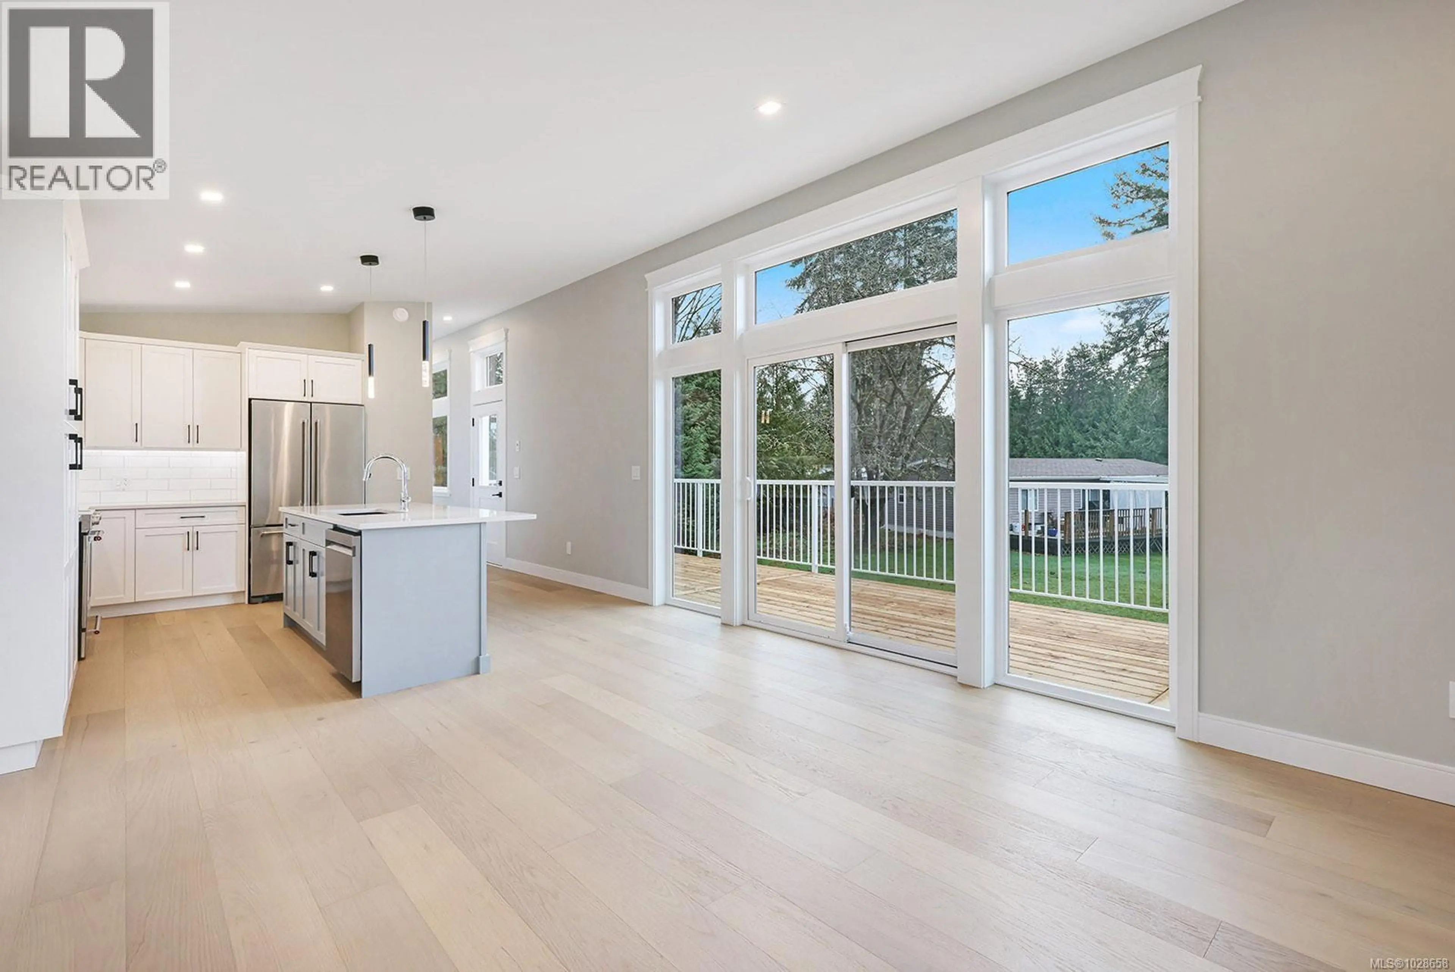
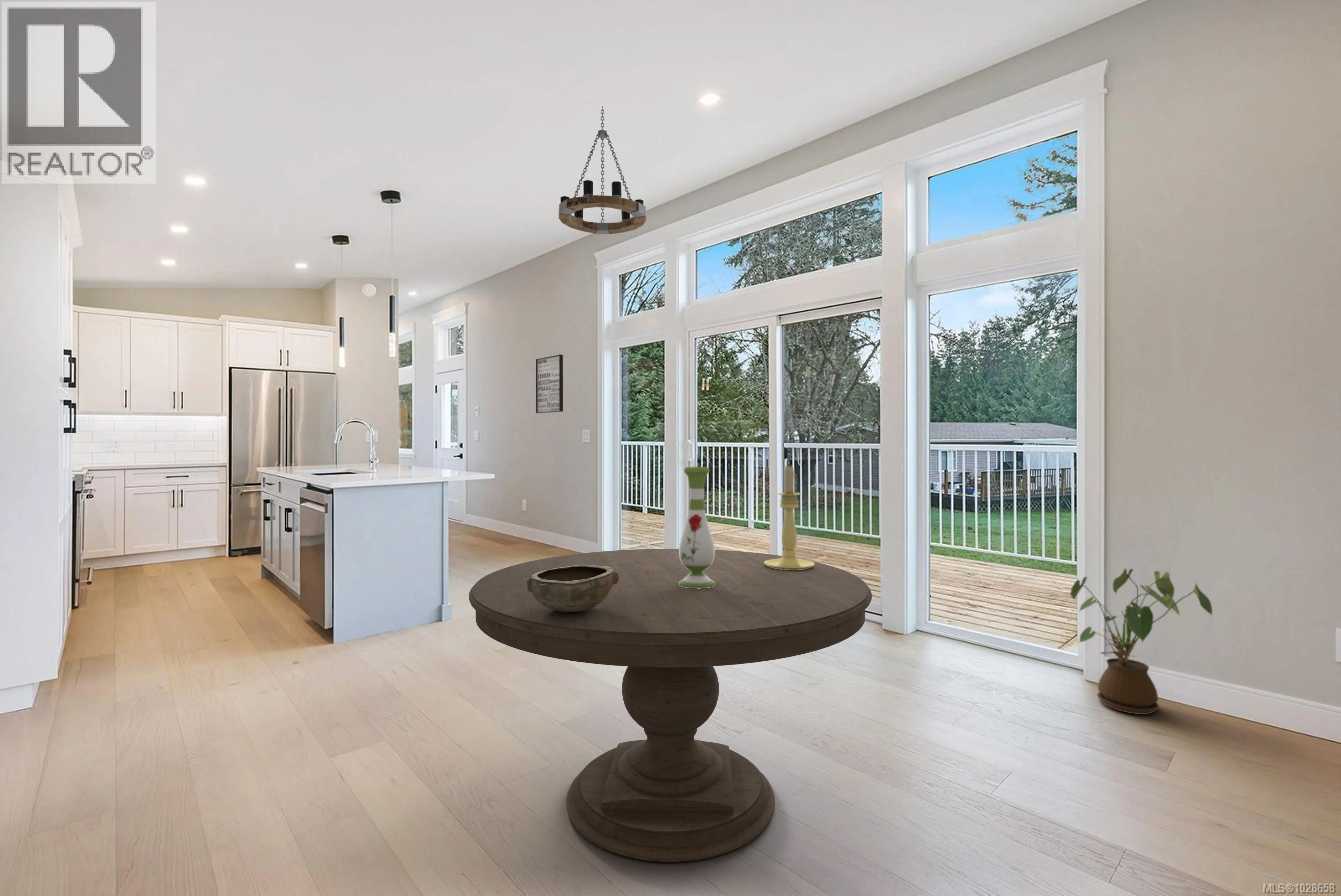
+ dining table [469,549,872,862]
+ candle holder [764,464,814,570]
+ vase [679,467,715,589]
+ wall art [535,354,564,414]
+ chandelier [558,105,646,235]
+ house plant [1070,568,1212,715]
+ bowl [527,565,619,612]
